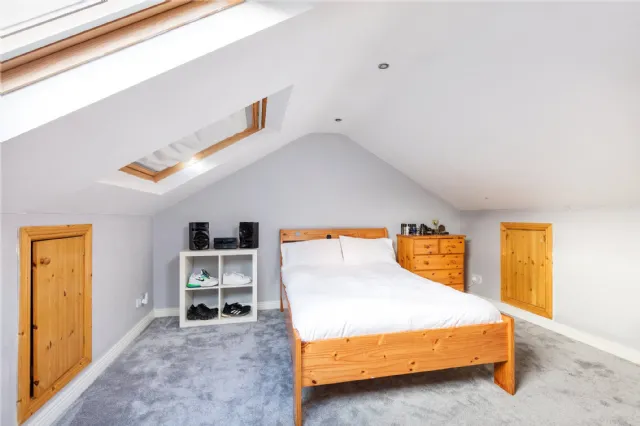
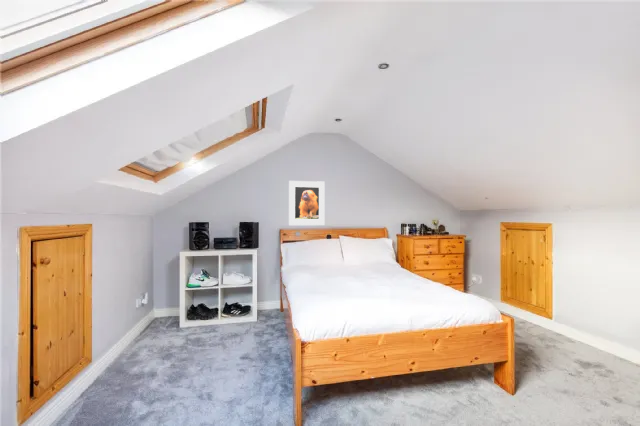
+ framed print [288,180,326,226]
